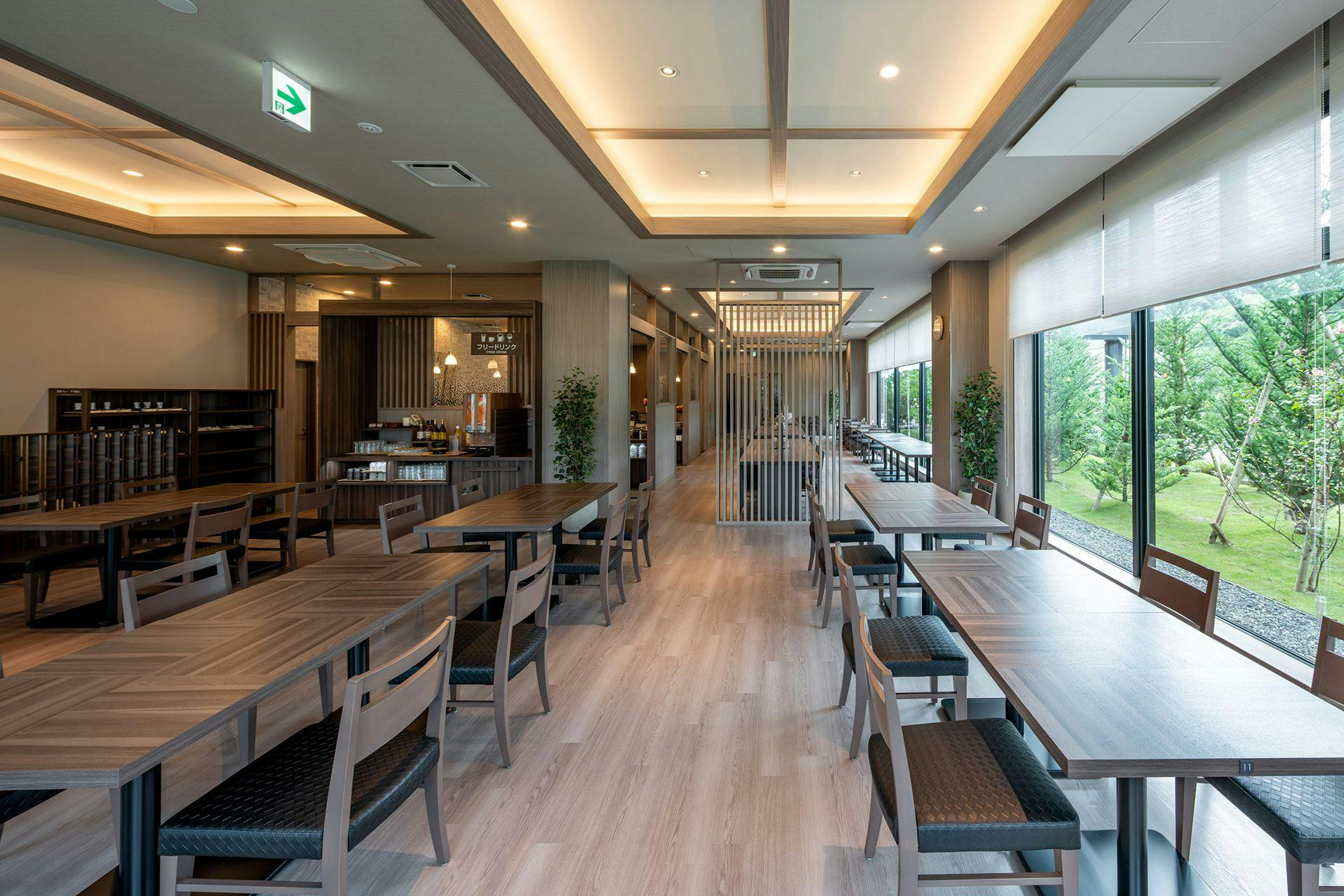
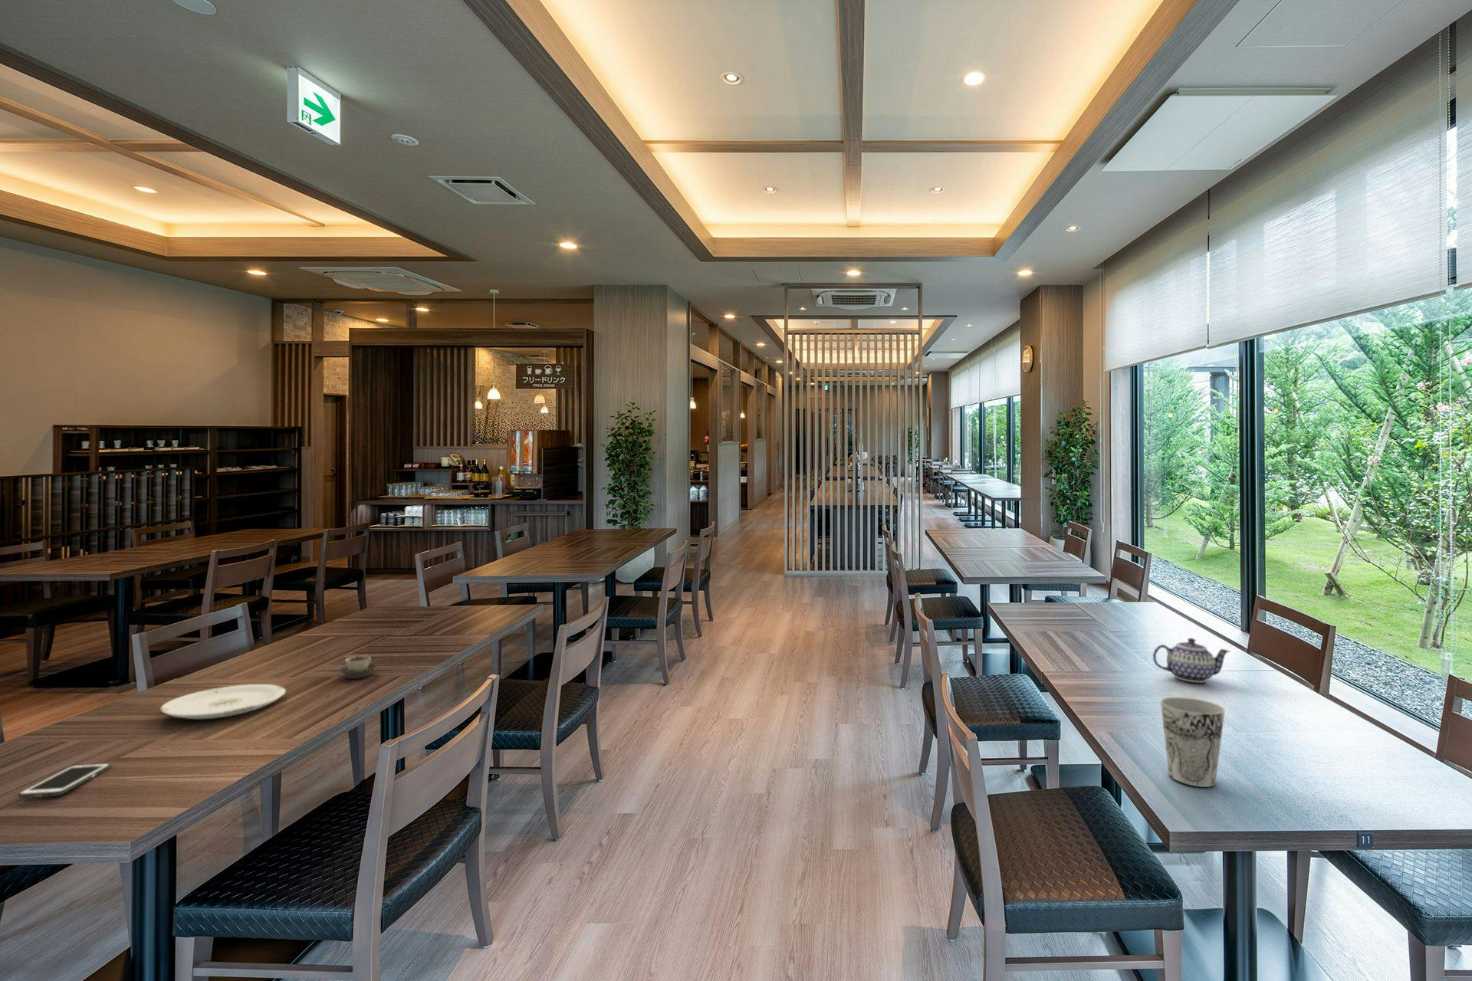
+ cell phone [18,762,112,798]
+ cup [338,655,378,679]
+ teapot [1152,637,1231,683]
+ plate [160,683,287,719]
+ cup [1160,696,1226,788]
